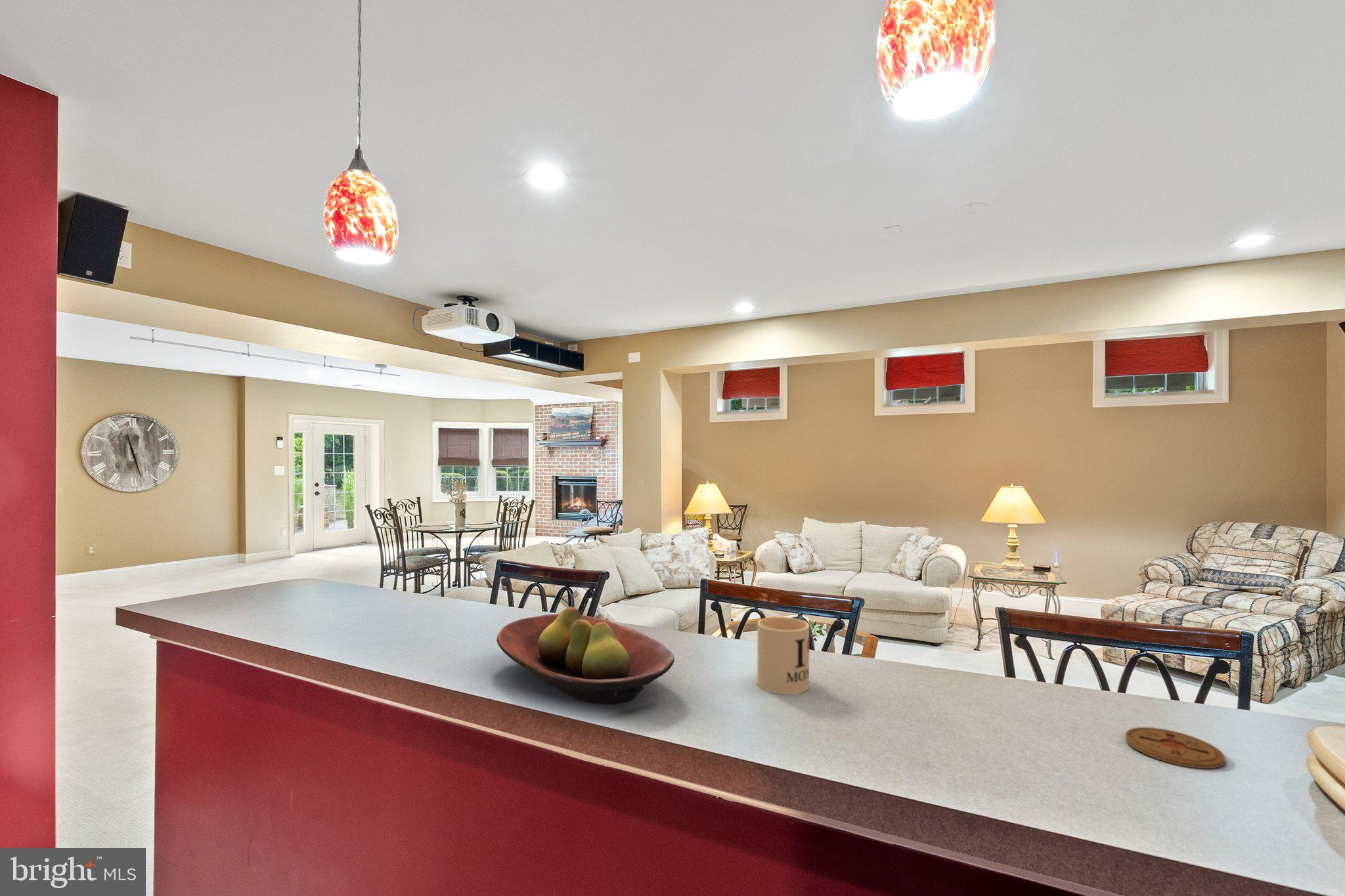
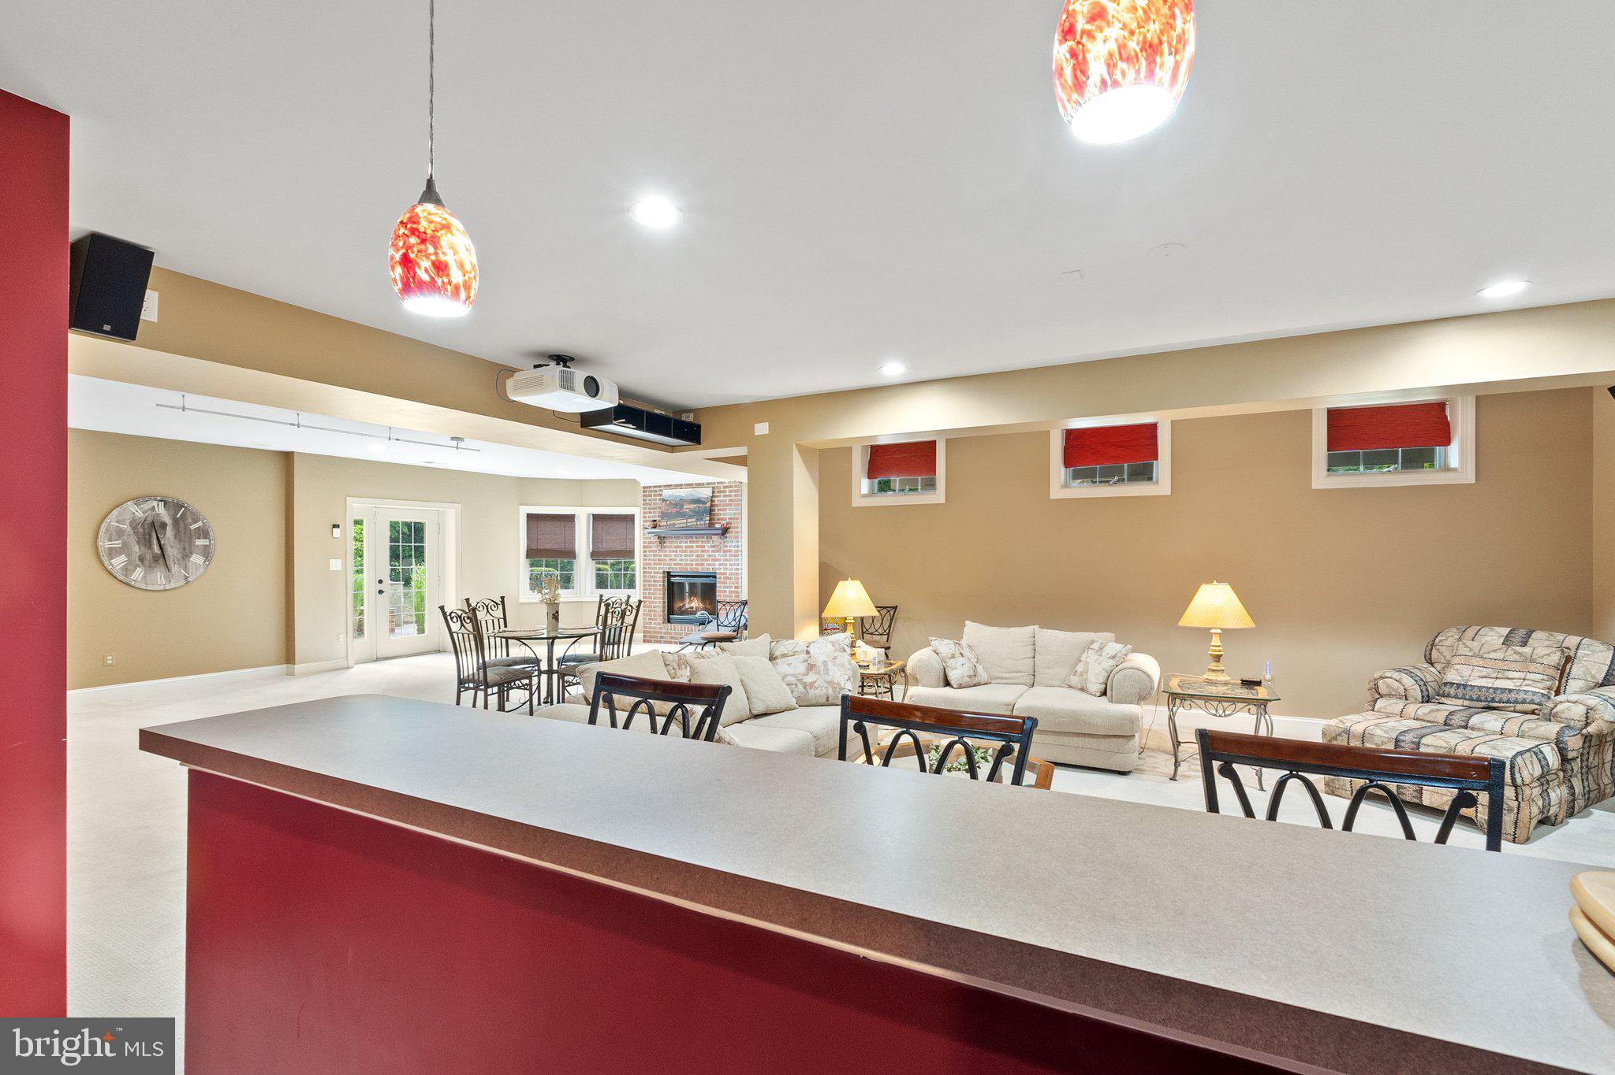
- mug [757,616,810,695]
- coaster [1125,727,1226,769]
- fruit bowl [496,606,675,705]
